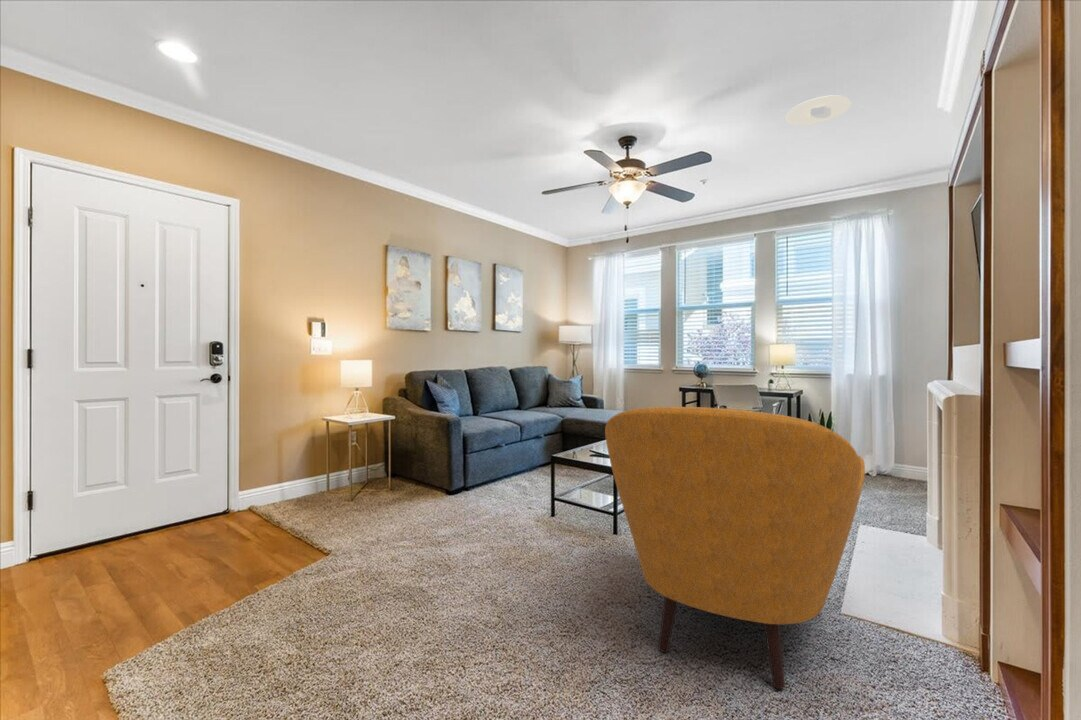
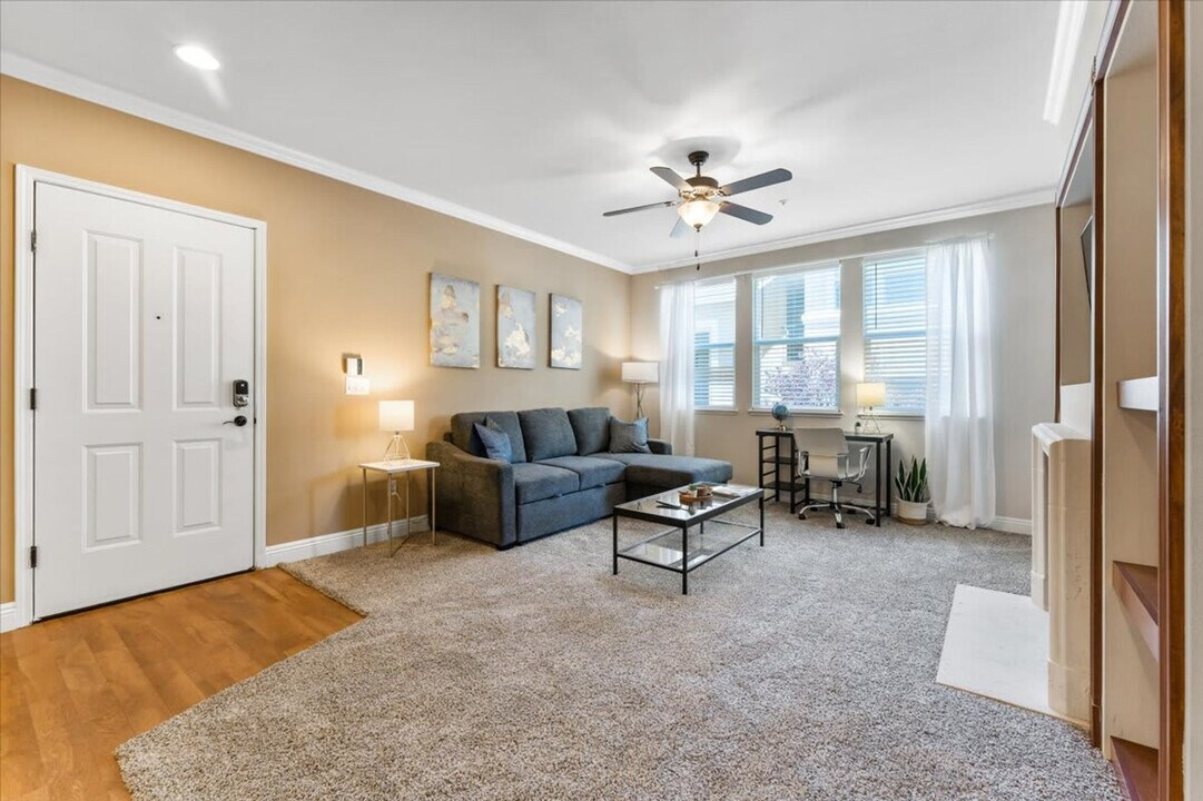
- armchair [604,406,866,690]
- recessed light [785,94,852,127]
